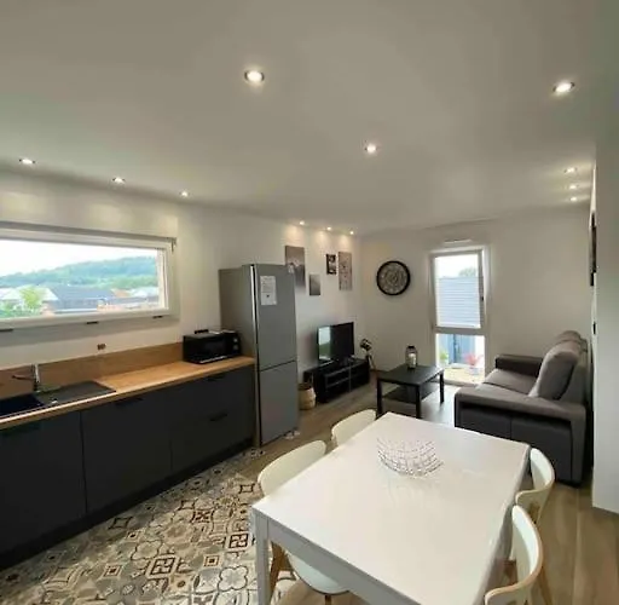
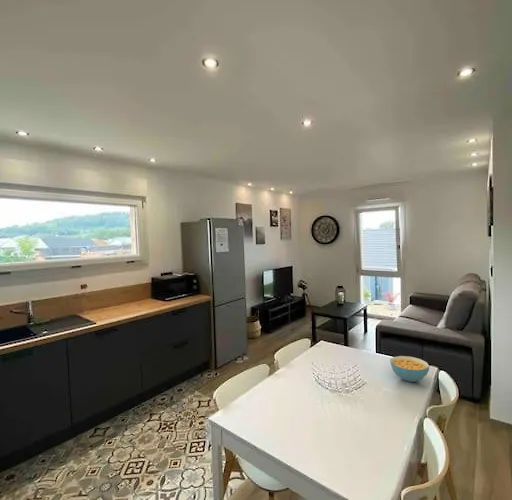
+ cereal bowl [389,355,430,383]
